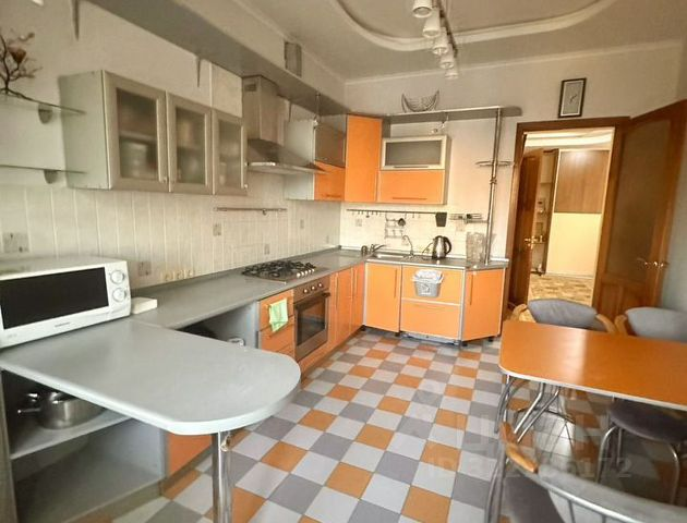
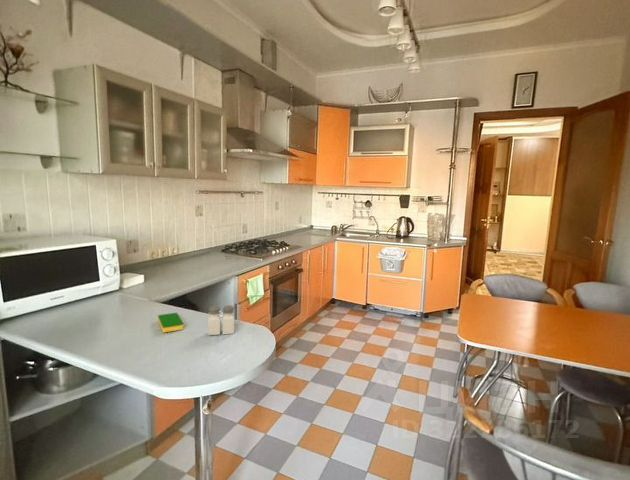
+ dish sponge [157,312,184,333]
+ salt and pepper shaker [207,304,235,336]
